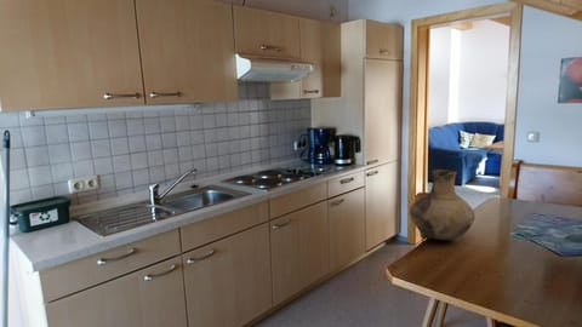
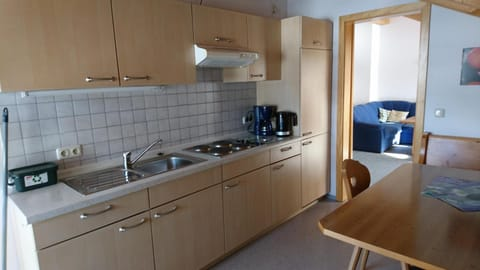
- vase [409,168,477,241]
